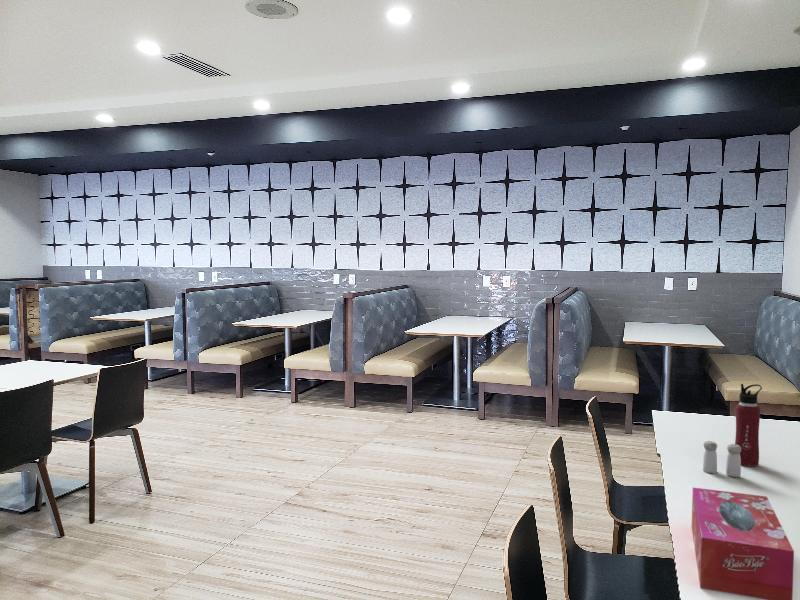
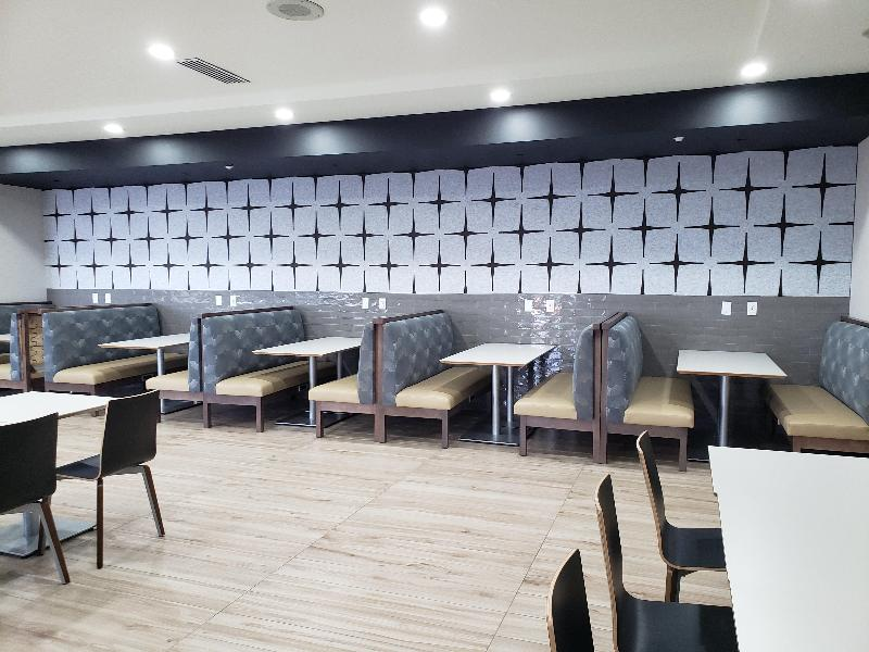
- salt and pepper shaker [702,440,742,478]
- tissue box [691,486,795,600]
- water bottle [734,383,763,467]
